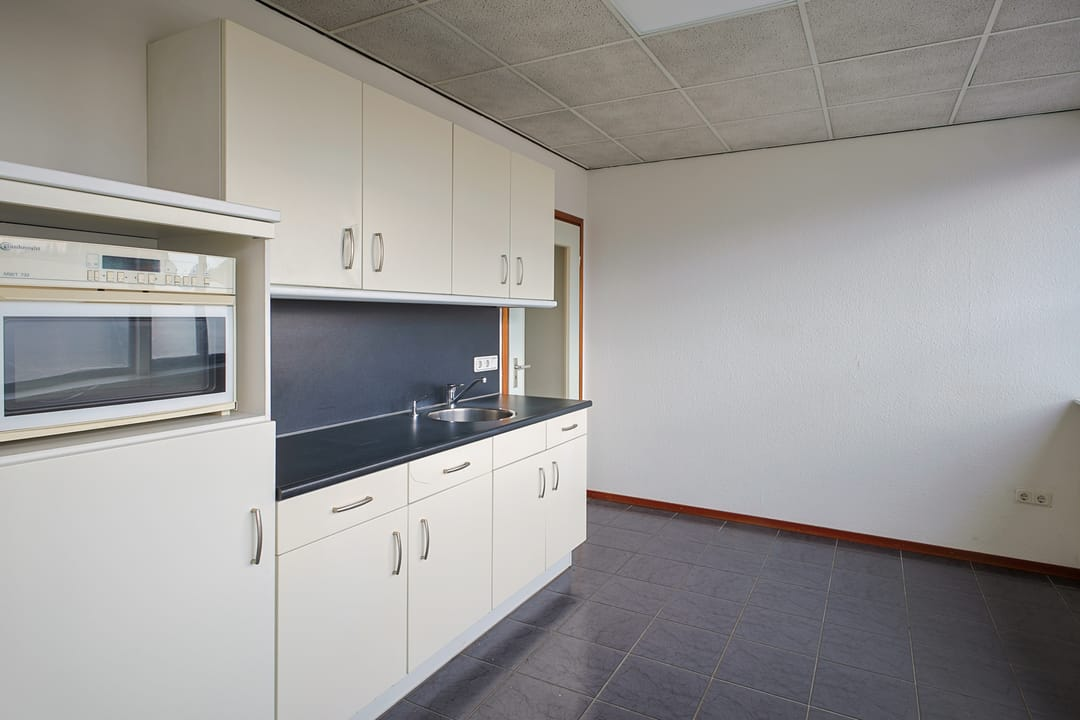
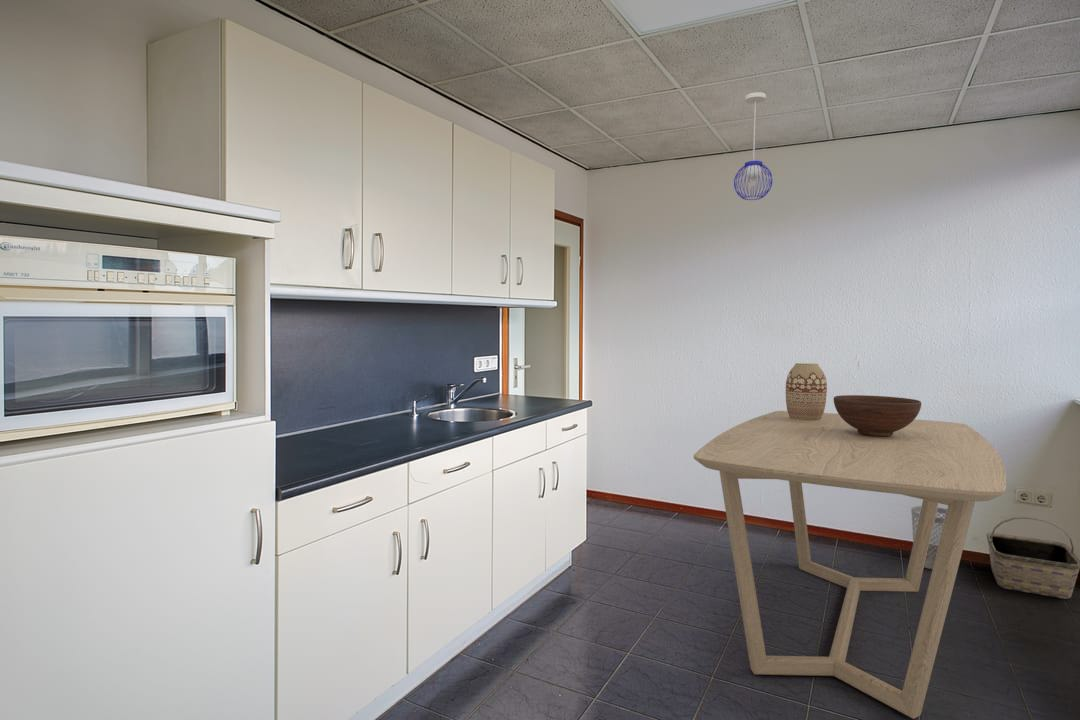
+ dining table [693,410,1007,720]
+ wastebasket [910,505,948,570]
+ basket [986,516,1080,600]
+ fruit bowl [833,394,922,436]
+ vase [785,362,828,422]
+ pendant light [733,91,773,201]
